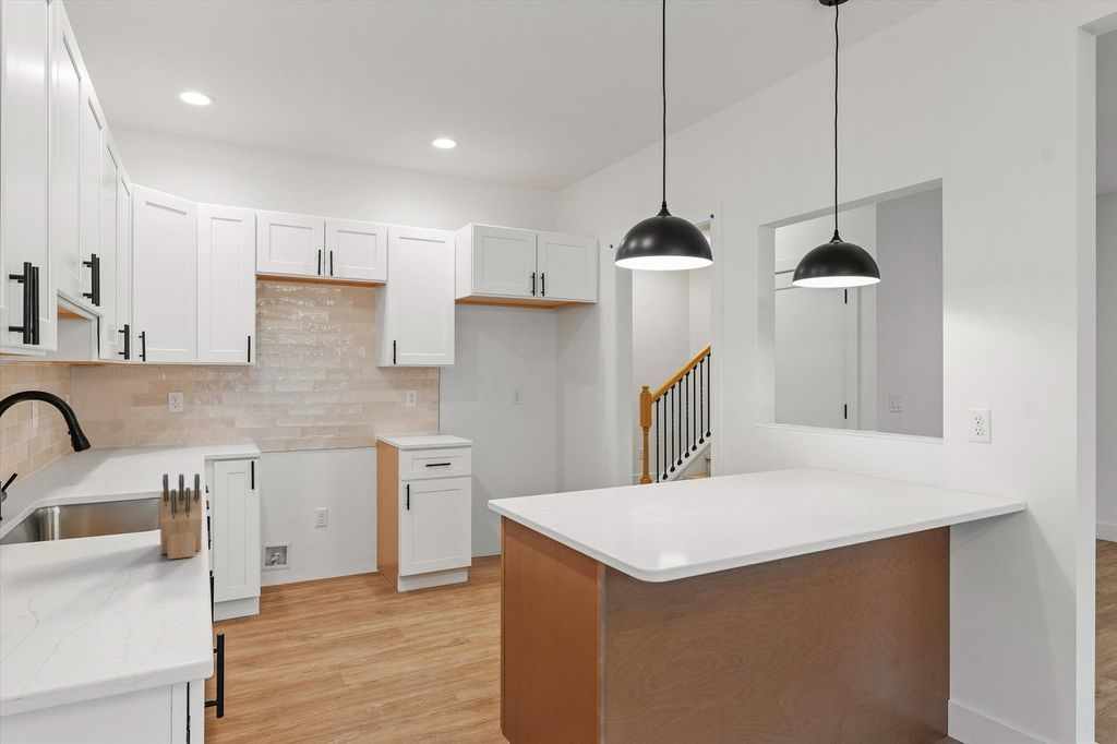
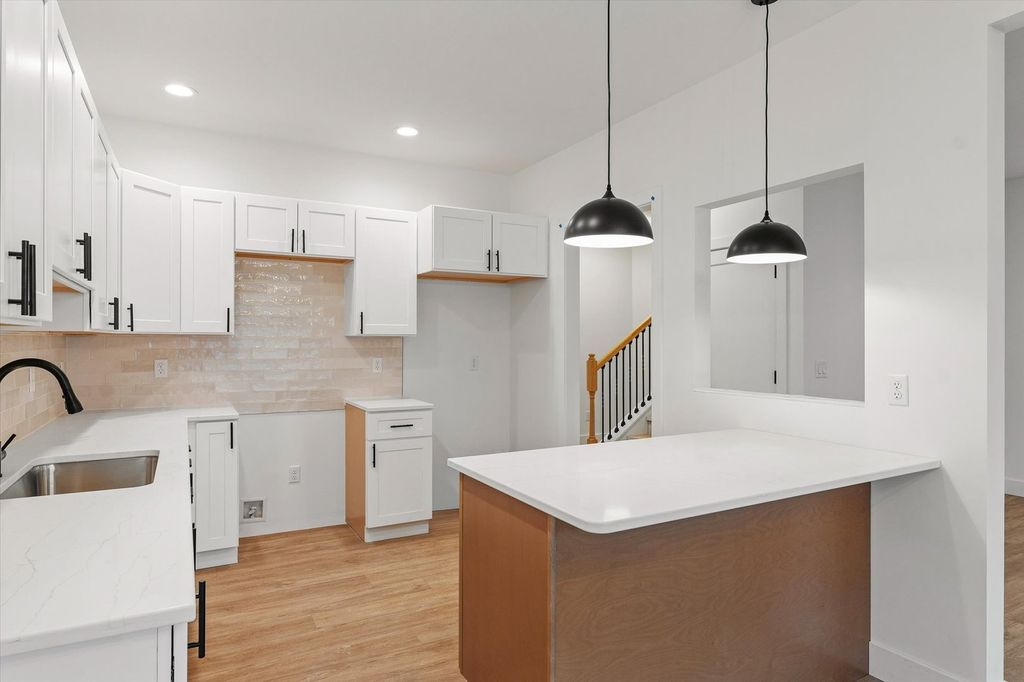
- knife block [159,472,203,561]
